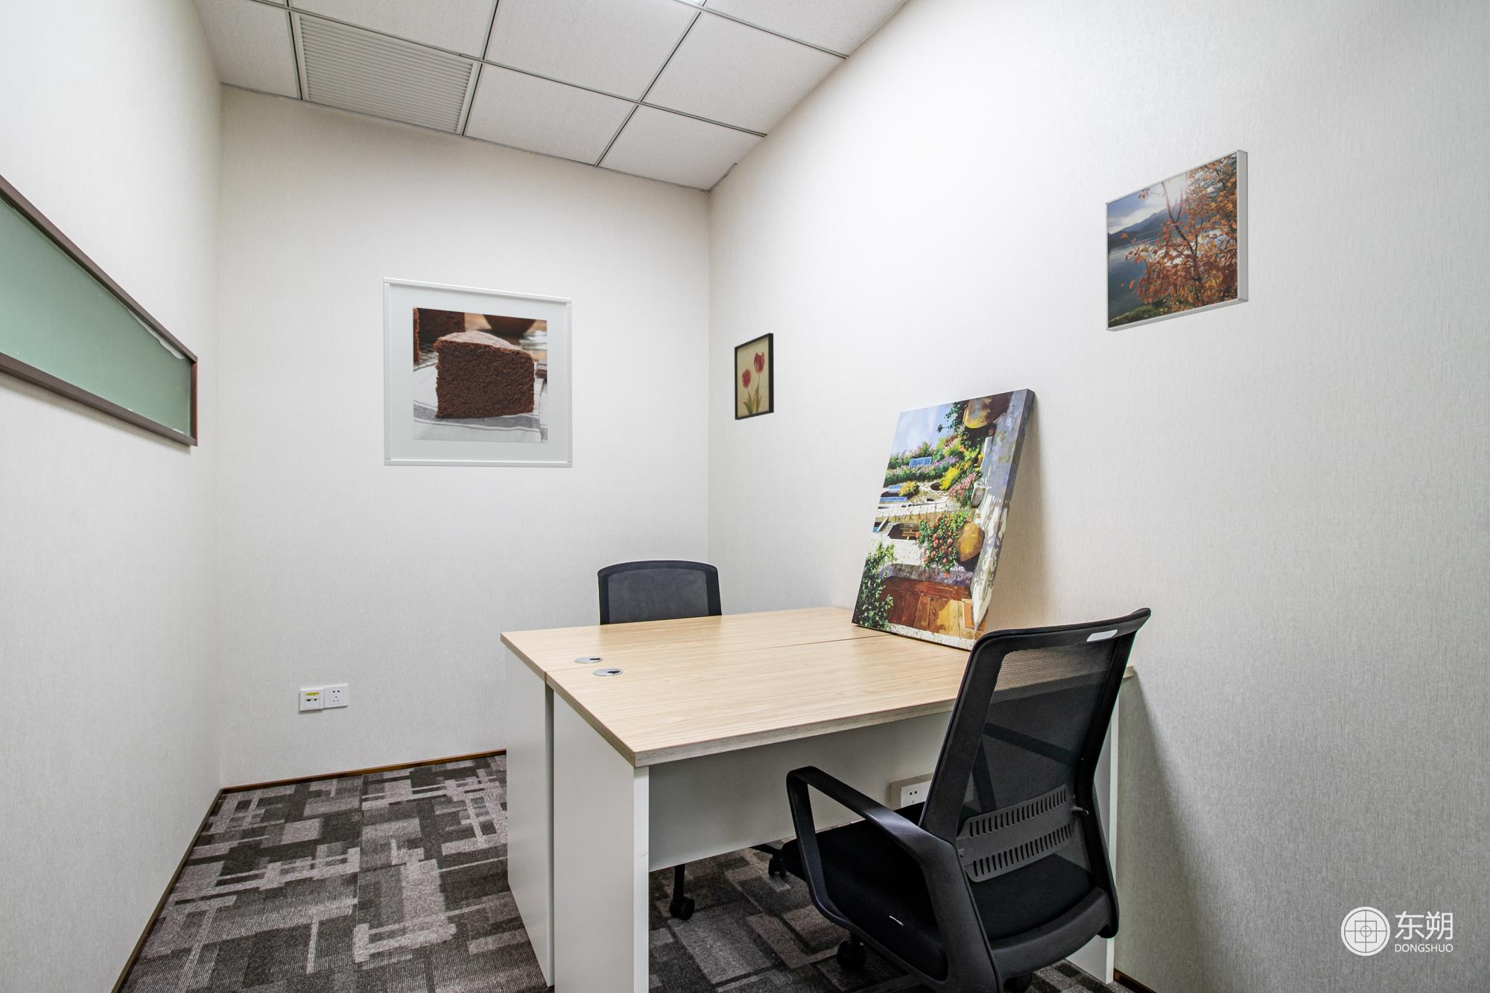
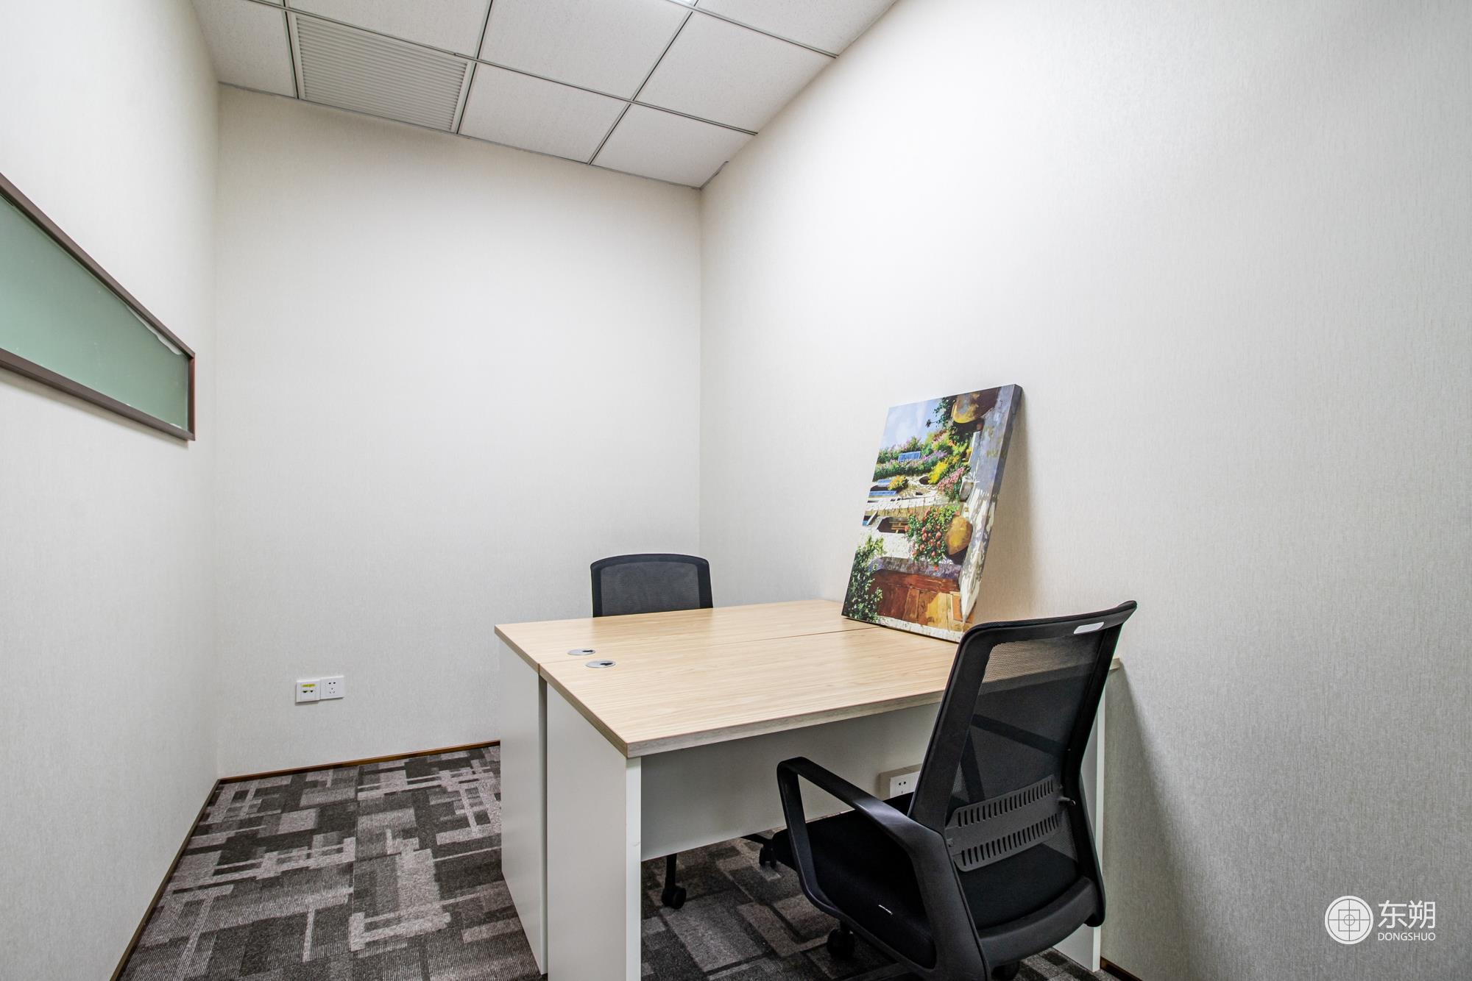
- wall art [734,332,775,420]
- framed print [382,276,573,468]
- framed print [1105,149,1249,332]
